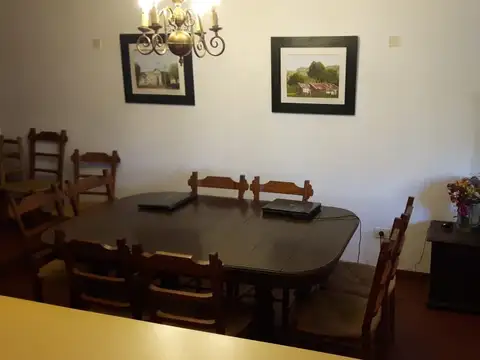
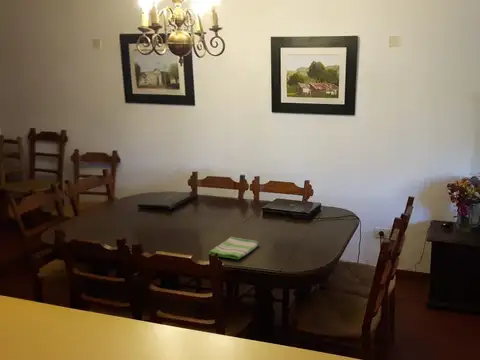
+ dish towel [208,235,260,261]
